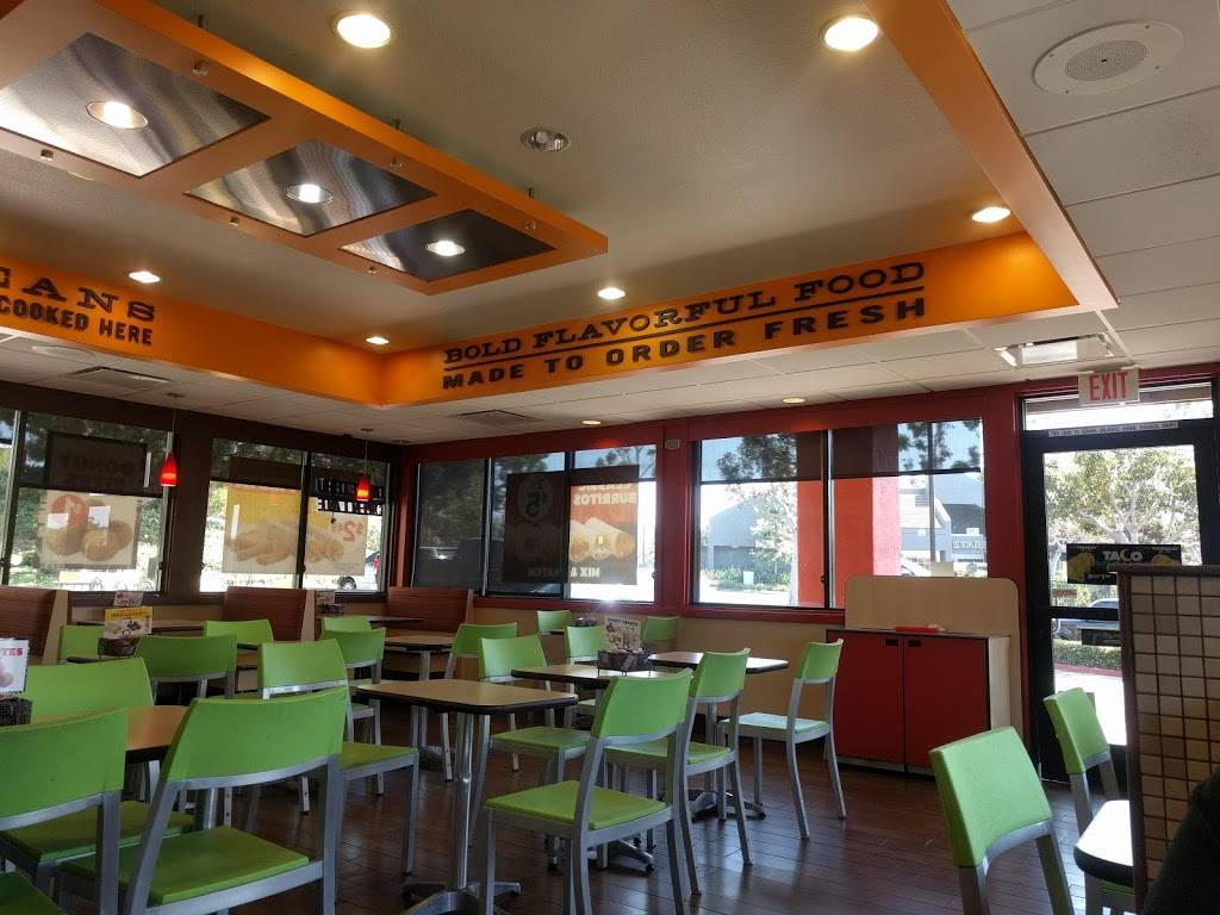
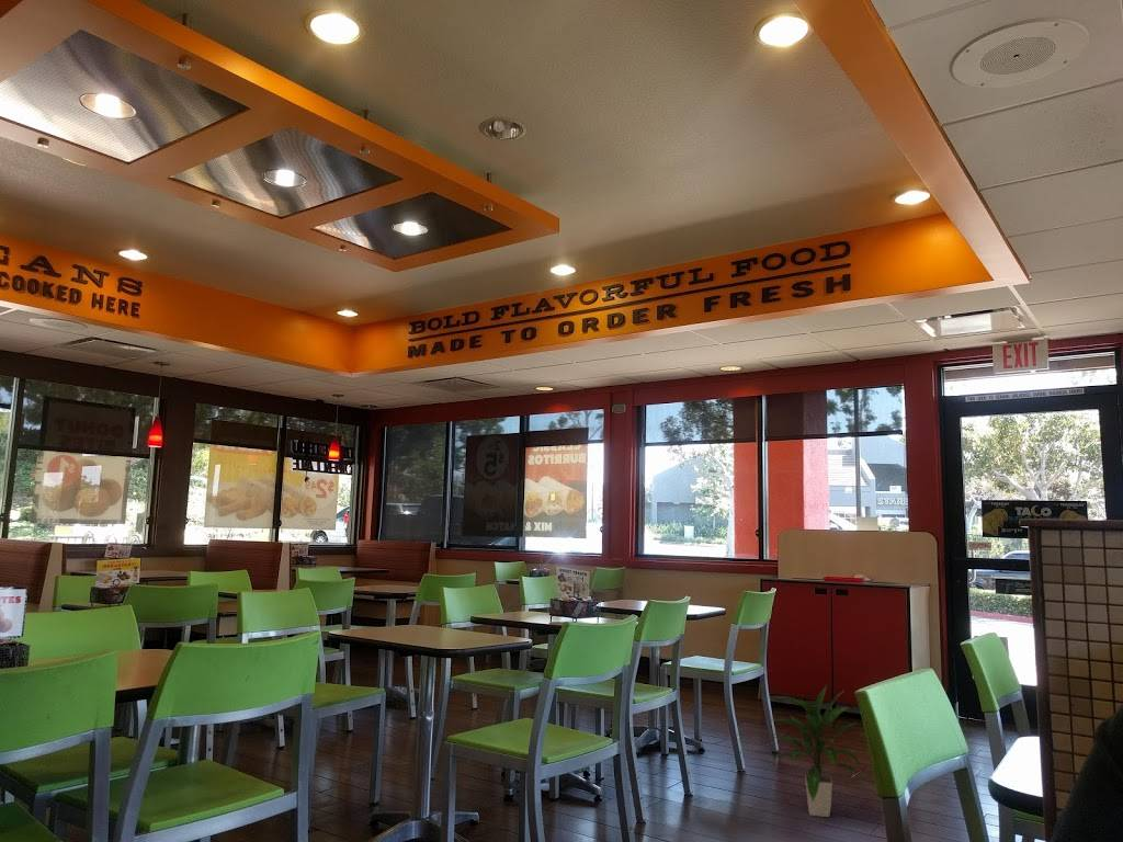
+ indoor plant [769,684,863,818]
